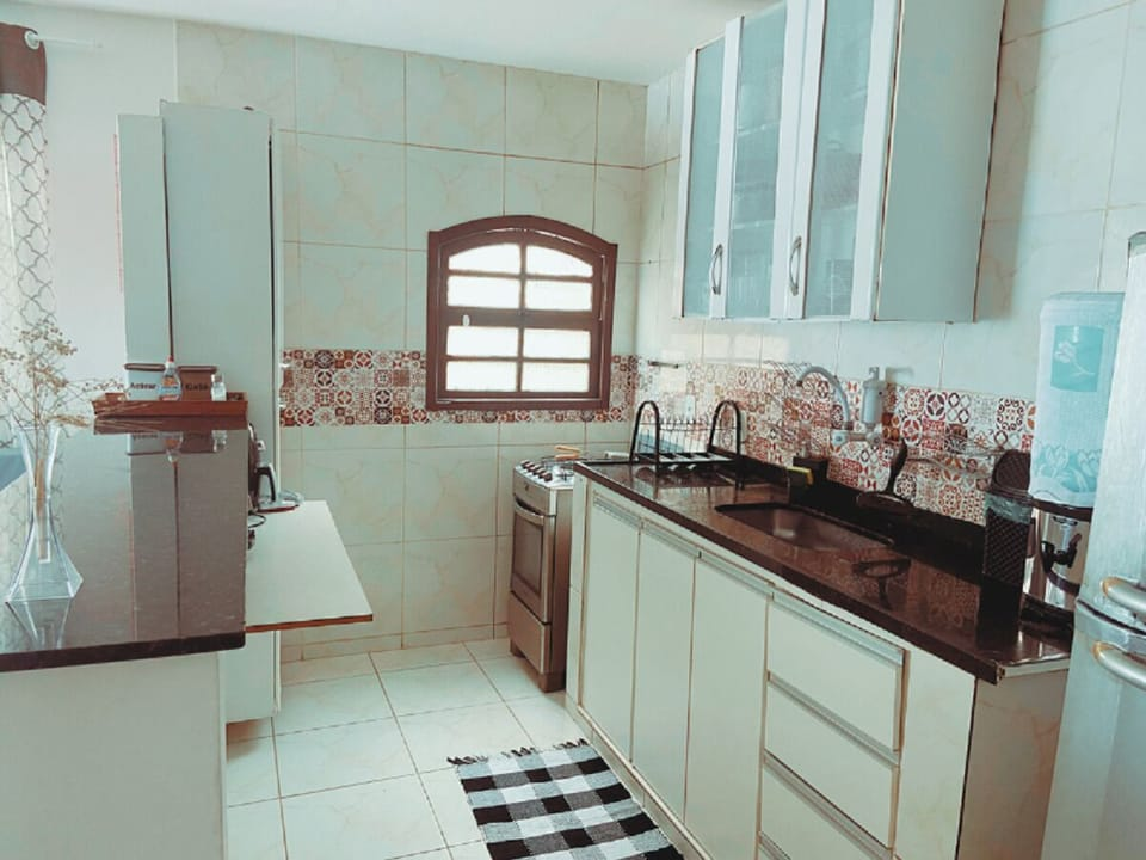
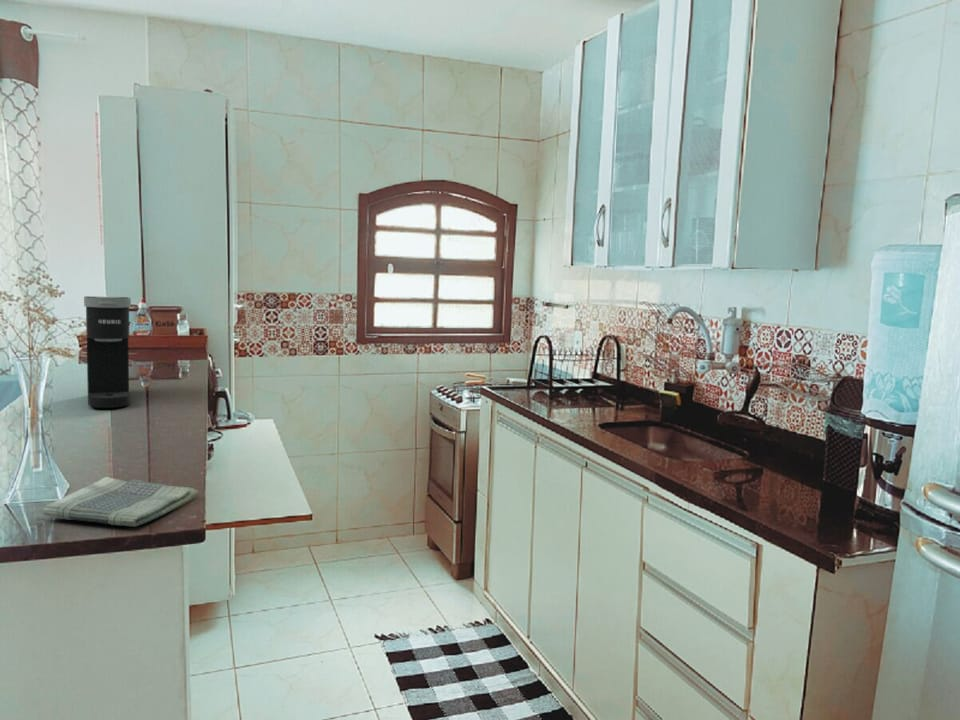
+ coffee maker [83,295,132,409]
+ dish towel [41,476,200,528]
